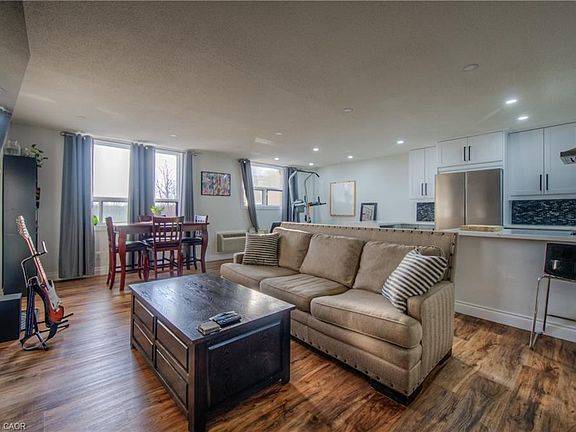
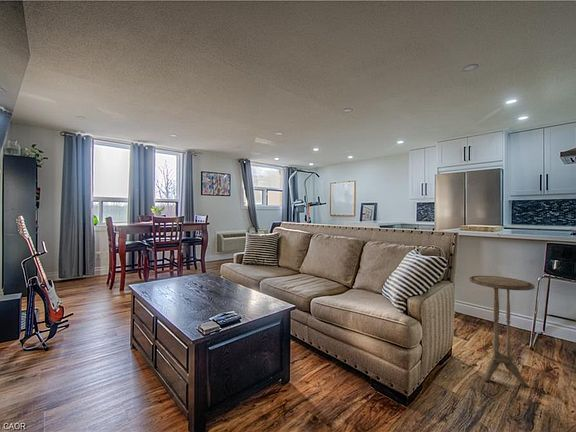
+ side table [469,275,536,388]
